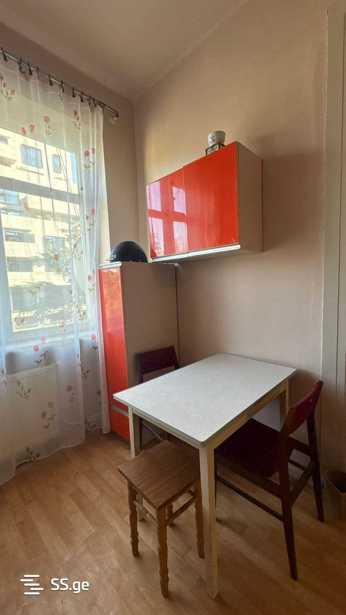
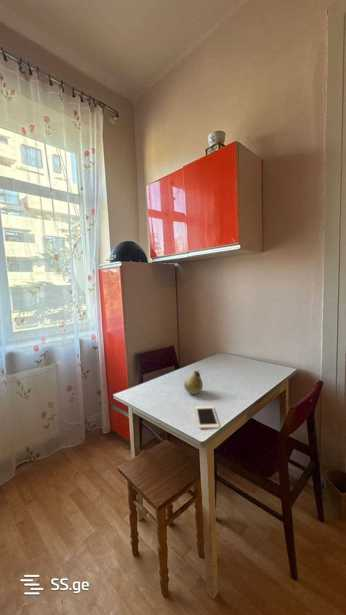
+ cell phone [195,405,220,429]
+ fruit [183,369,204,395]
